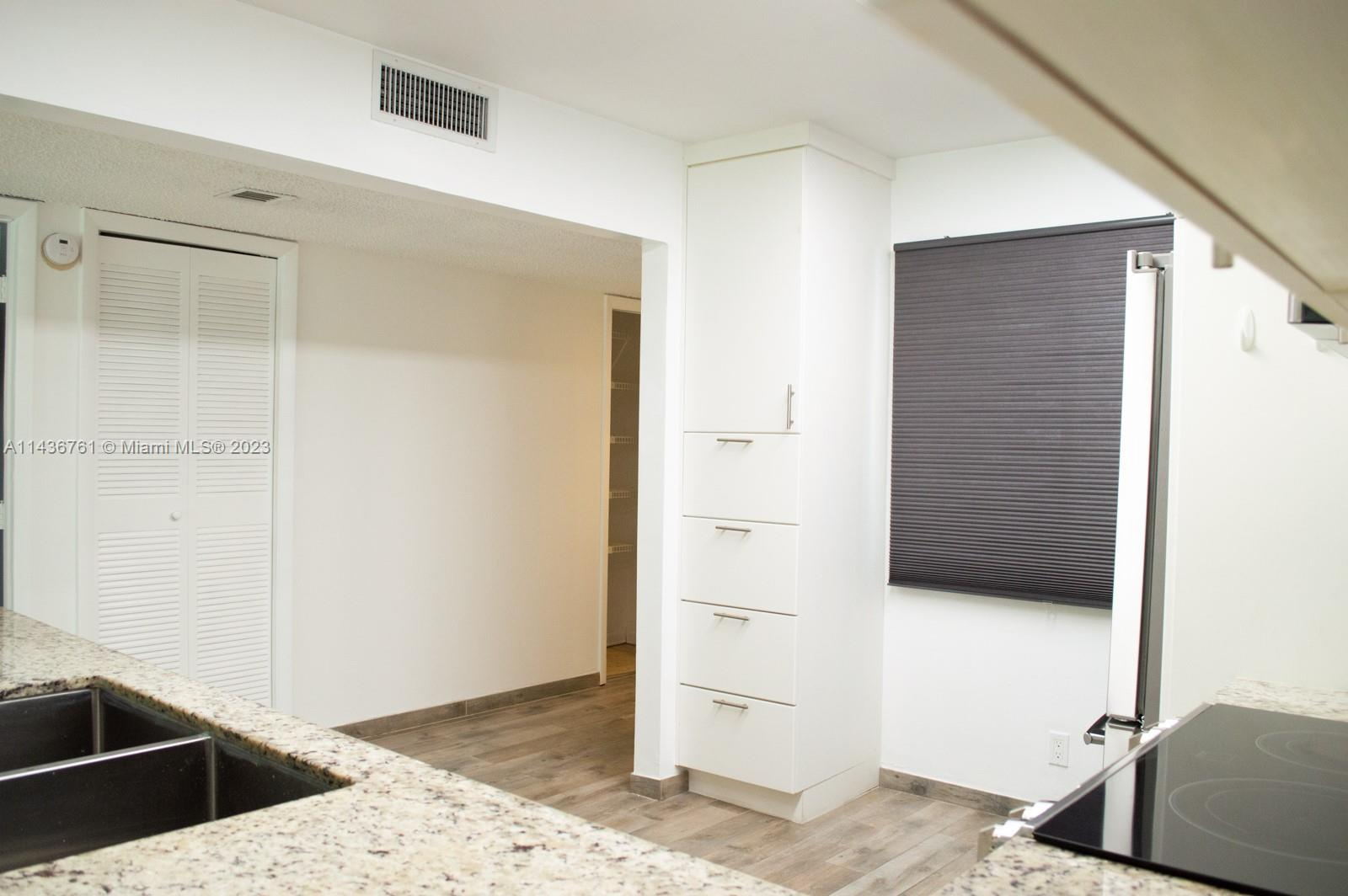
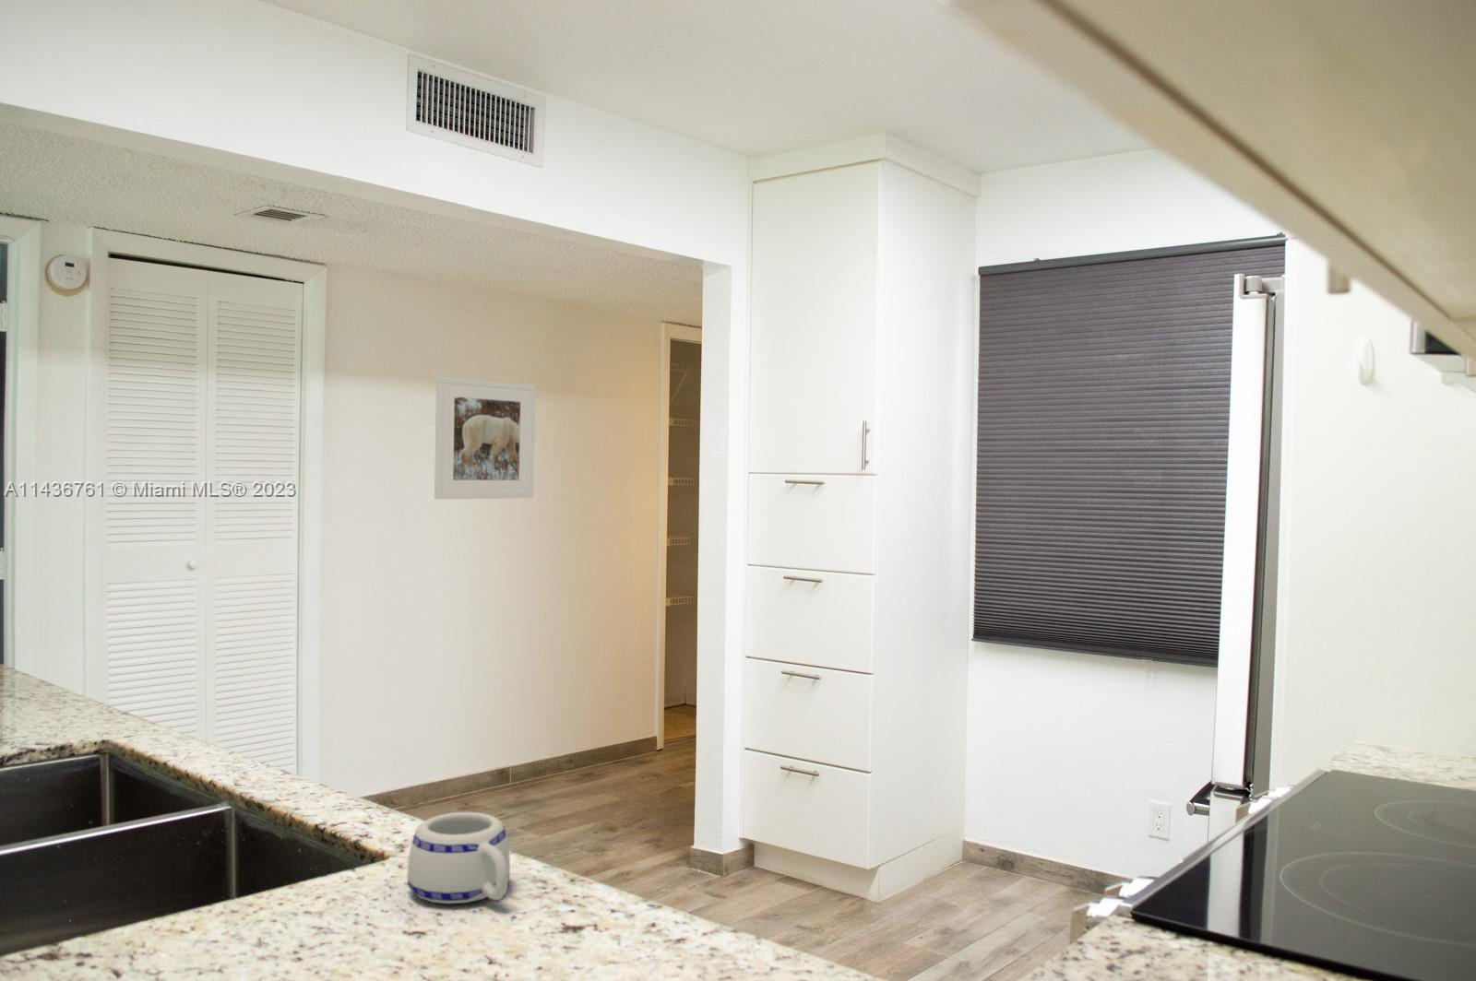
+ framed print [434,376,535,499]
+ mug [406,811,511,904]
